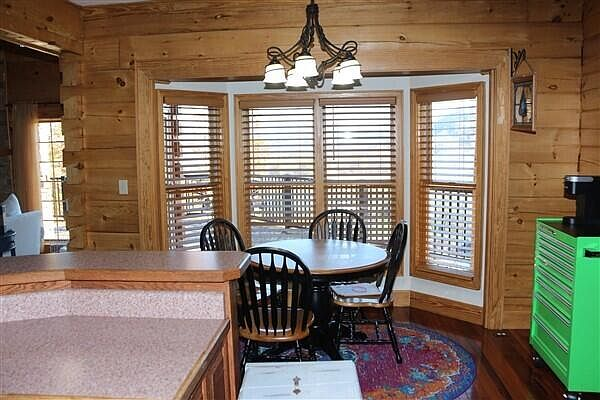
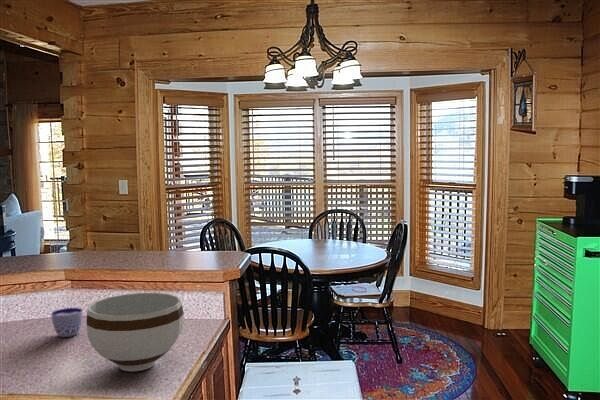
+ cup [50,307,84,338]
+ bowl [85,292,185,372]
